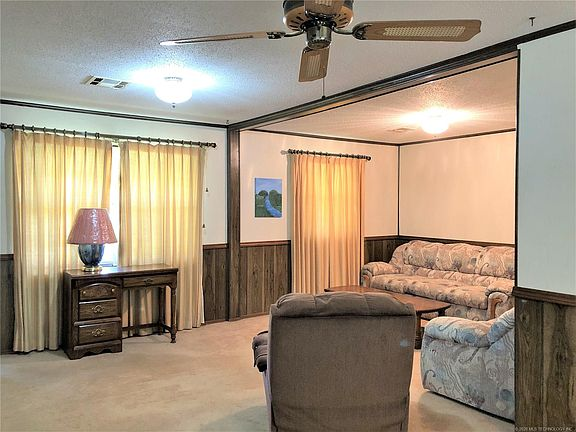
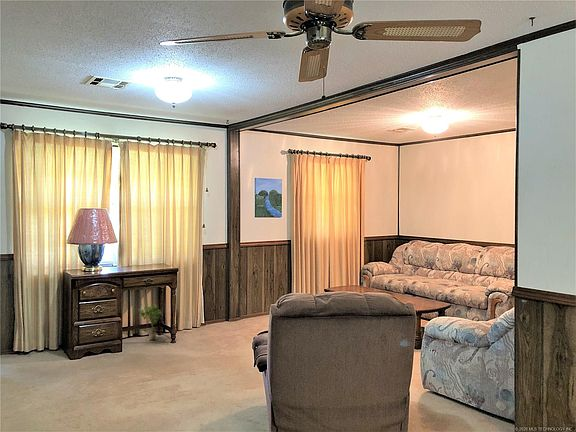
+ potted plant [138,303,163,341]
